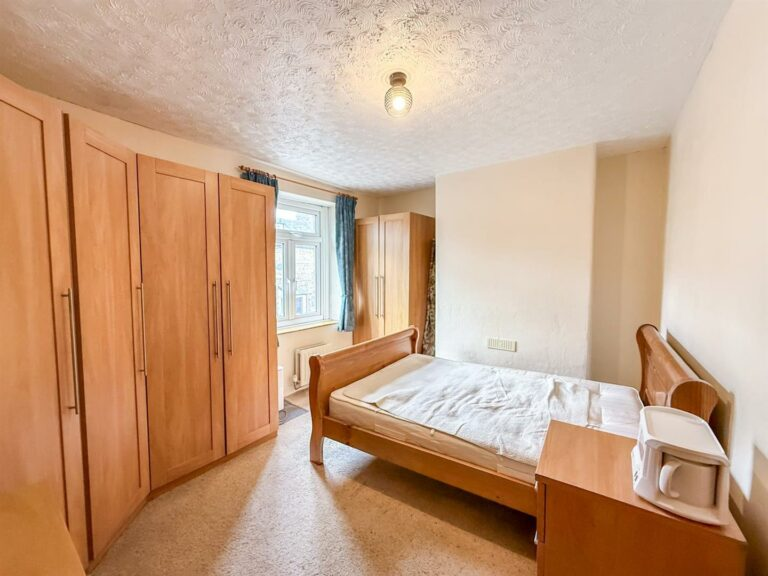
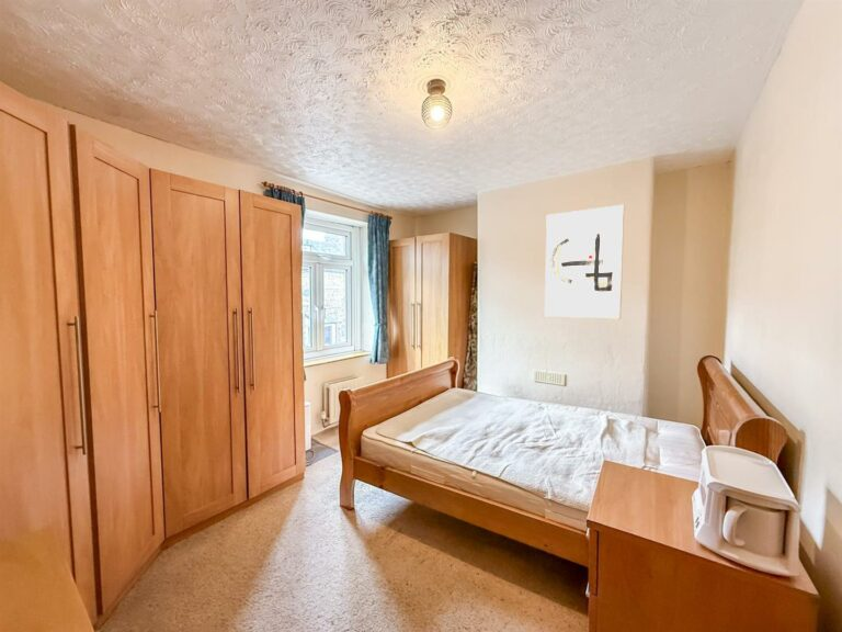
+ wall art [544,204,625,320]
